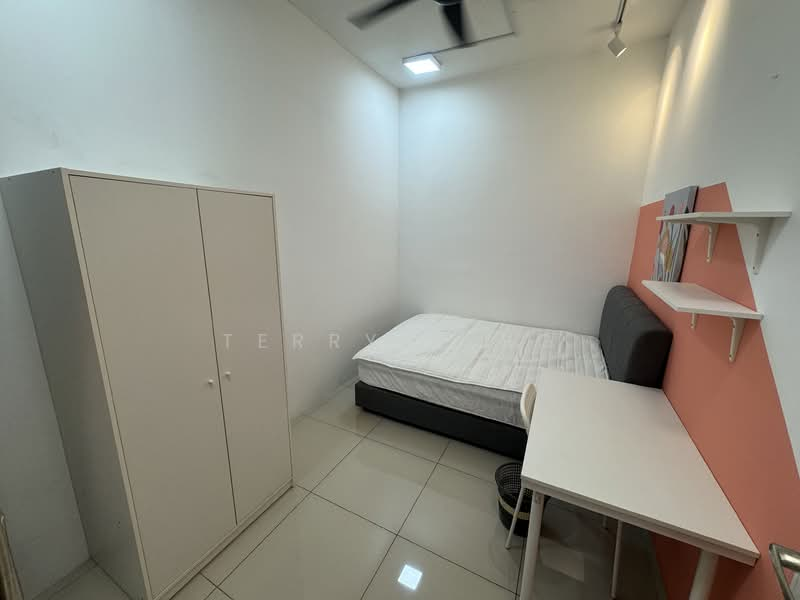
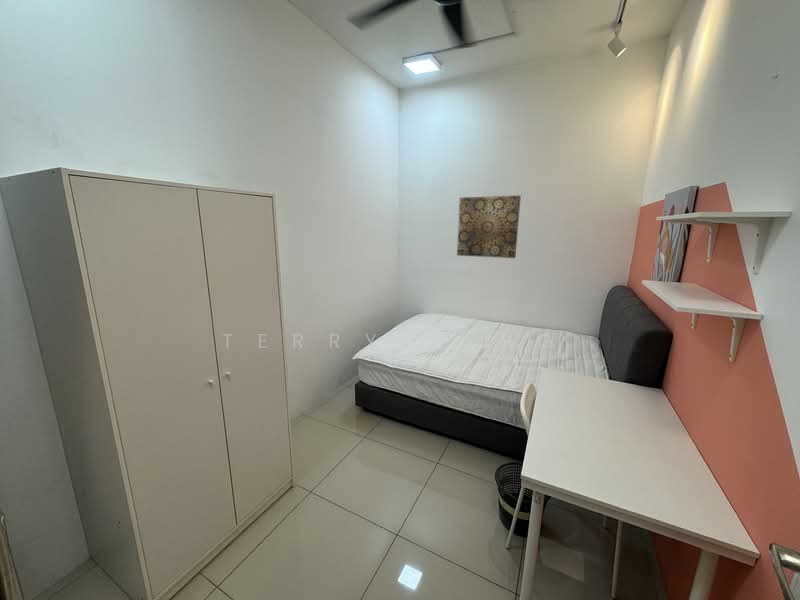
+ wall art [456,194,522,259]
